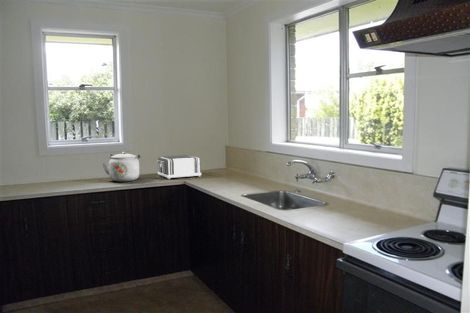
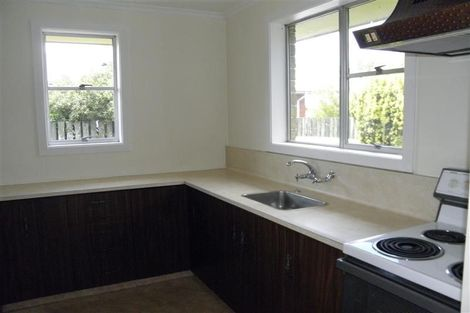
- kettle [101,151,141,183]
- toaster [155,154,202,180]
